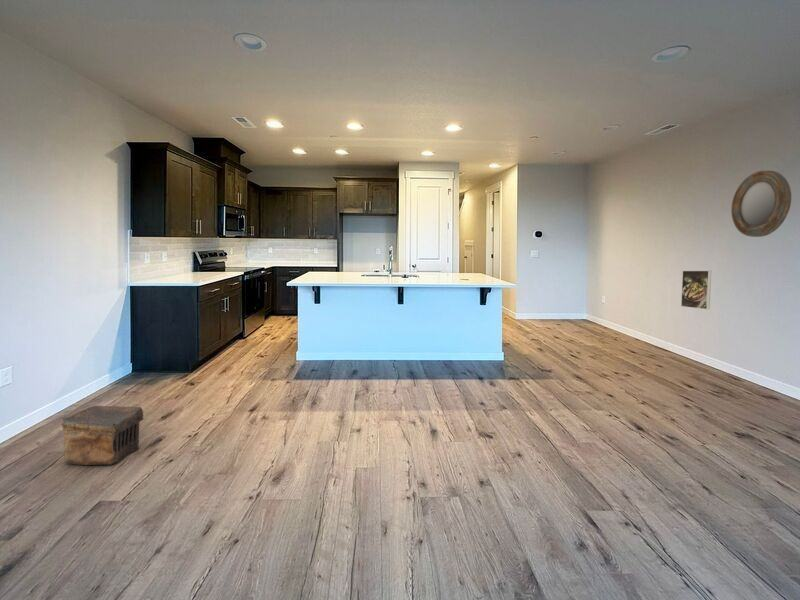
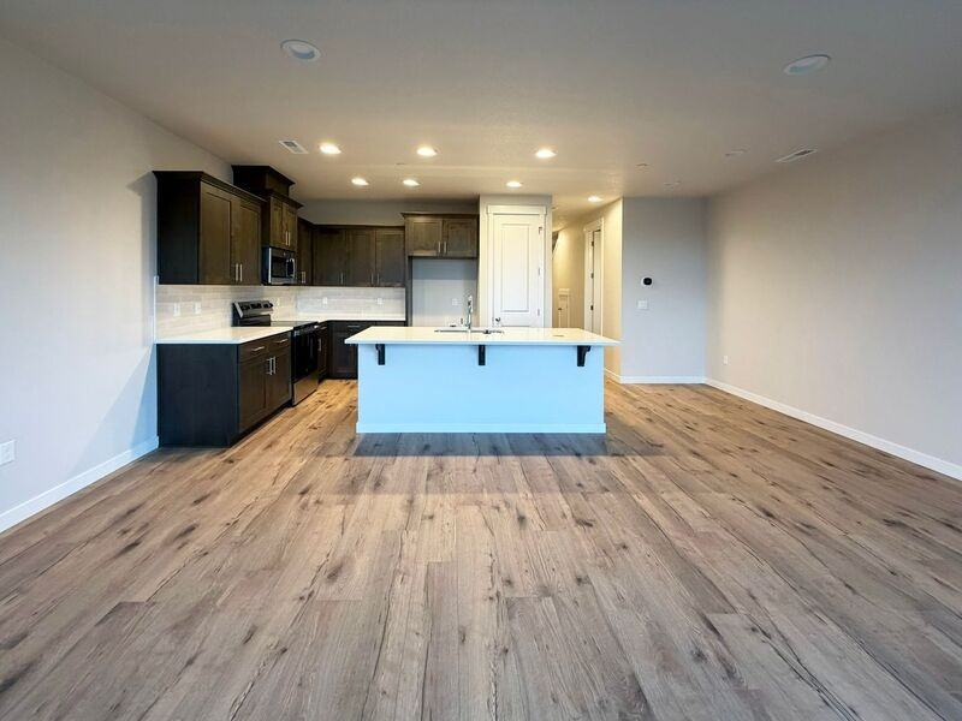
- home mirror [730,170,792,238]
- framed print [680,270,712,310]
- pouch [60,405,144,466]
